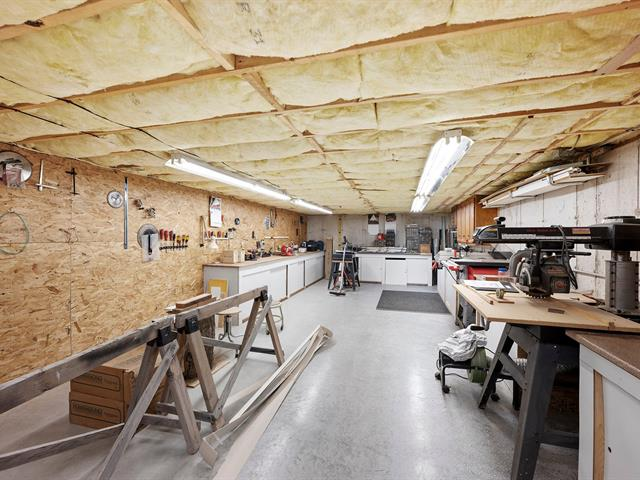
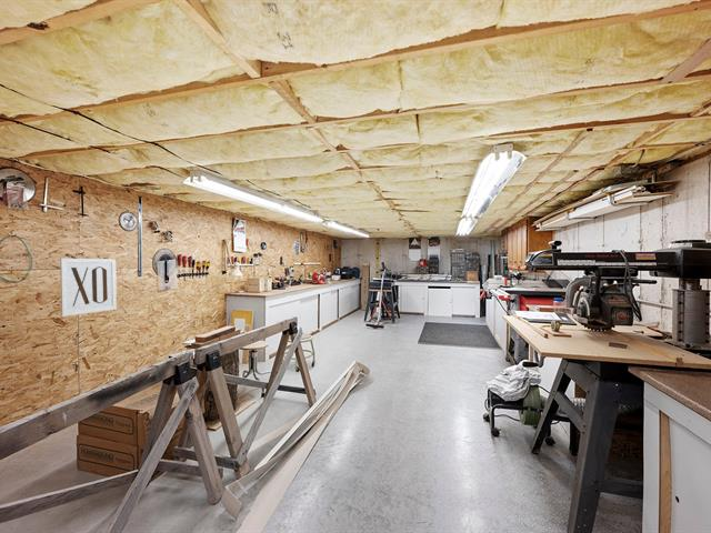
+ wall art [59,258,118,318]
